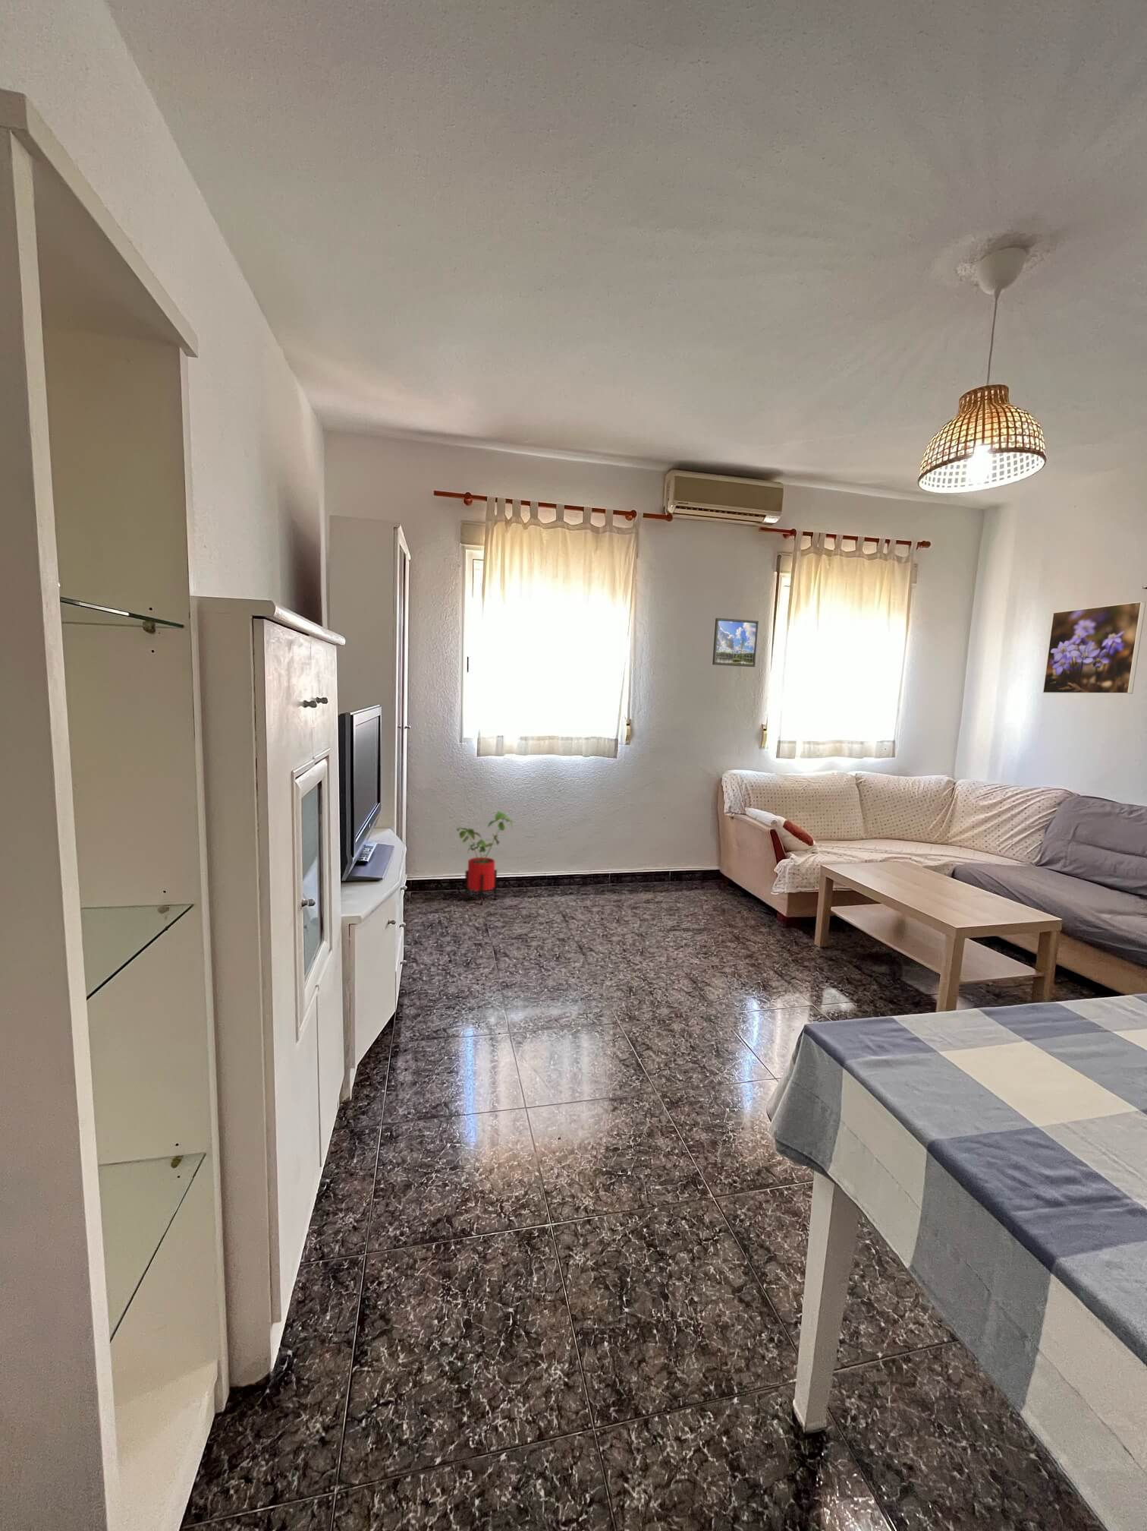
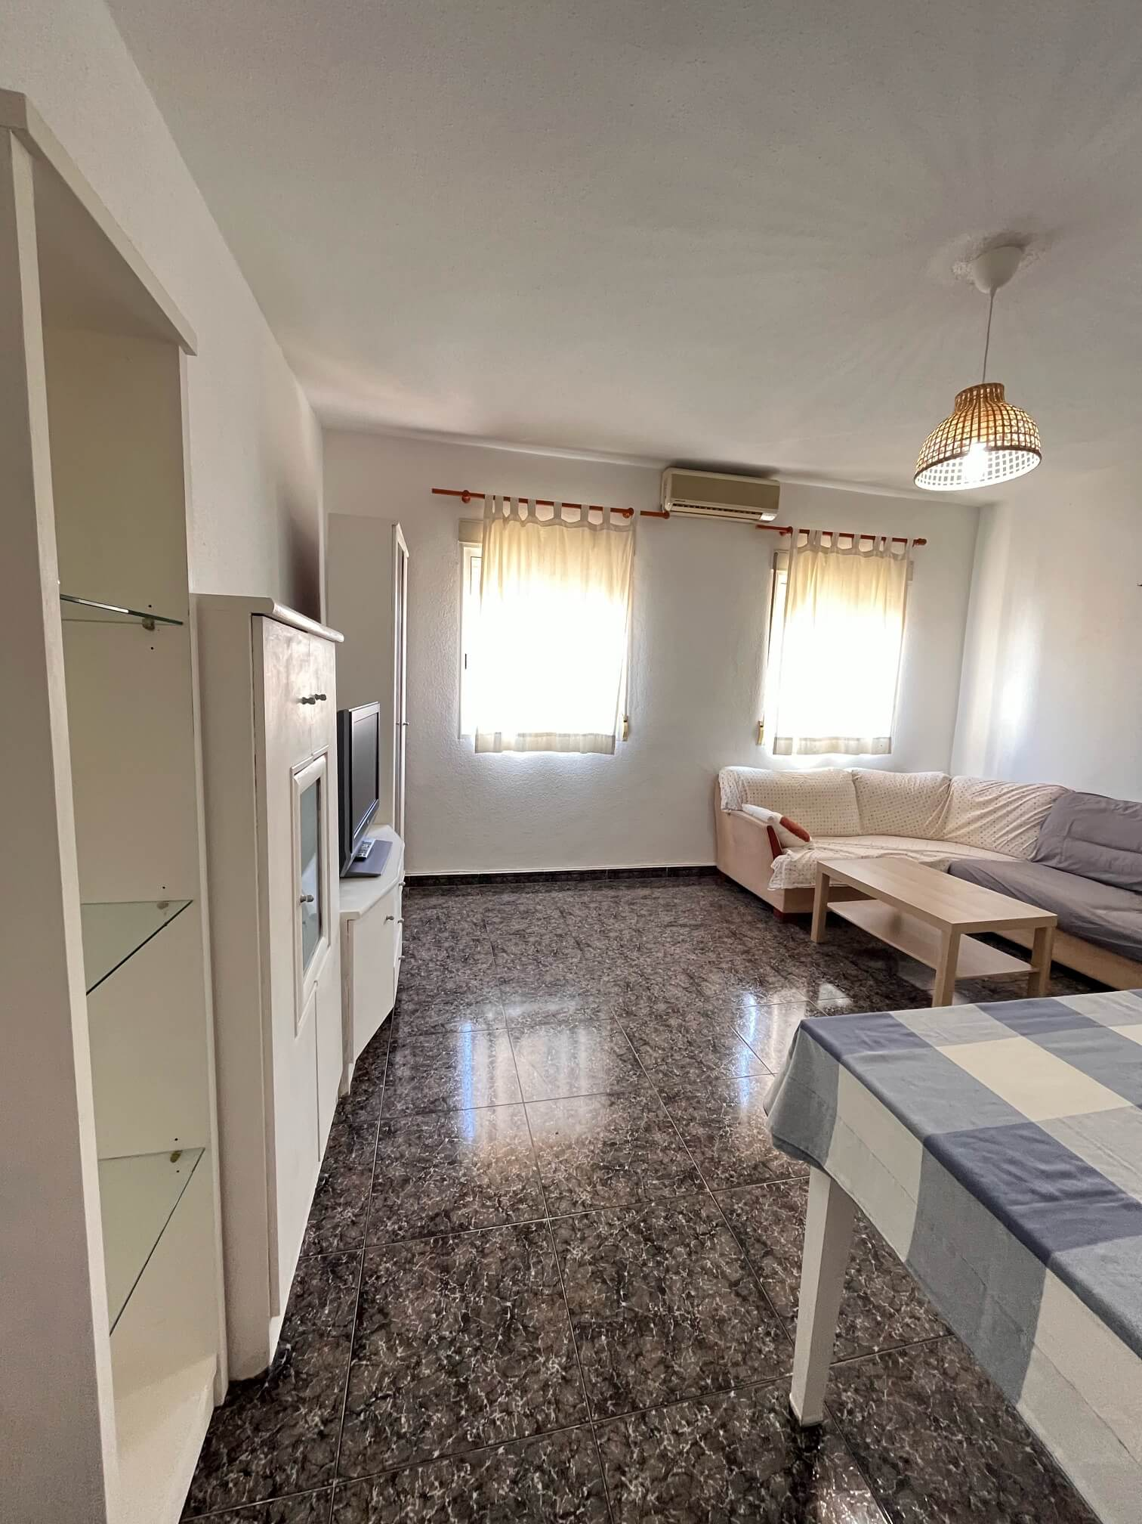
- house plant [455,811,513,907]
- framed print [712,617,759,668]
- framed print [1042,600,1146,694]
